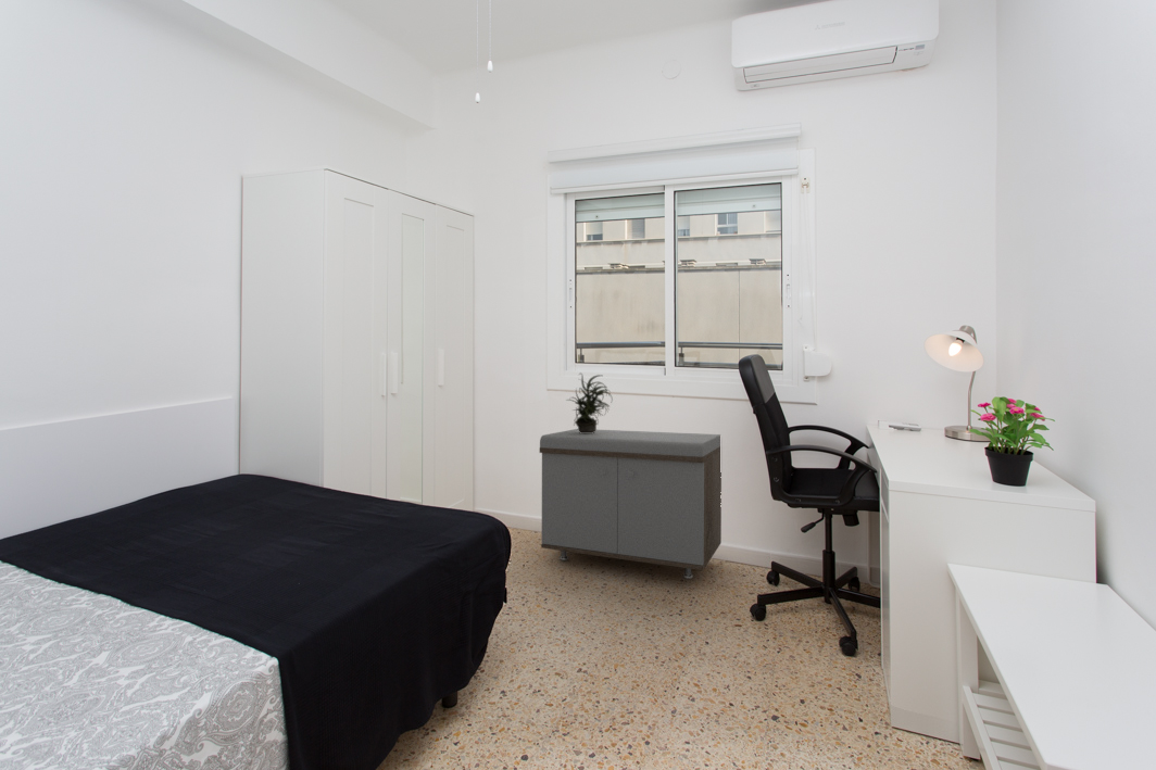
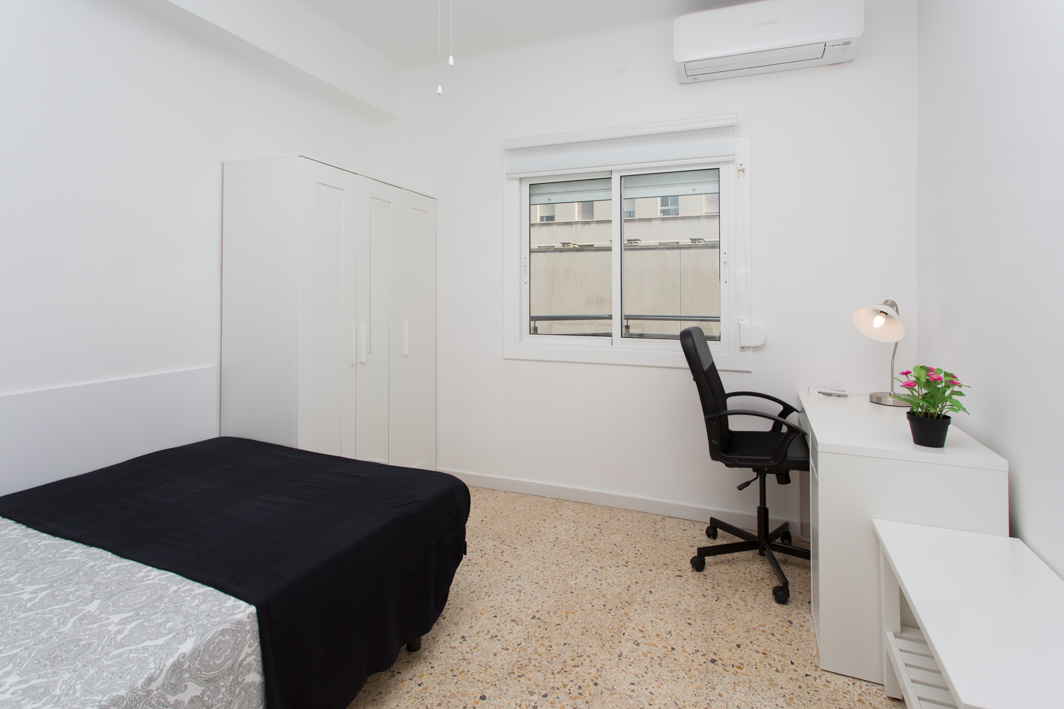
- potted plant [565,373,614,433]
- storage bench [539,428,722,580]
